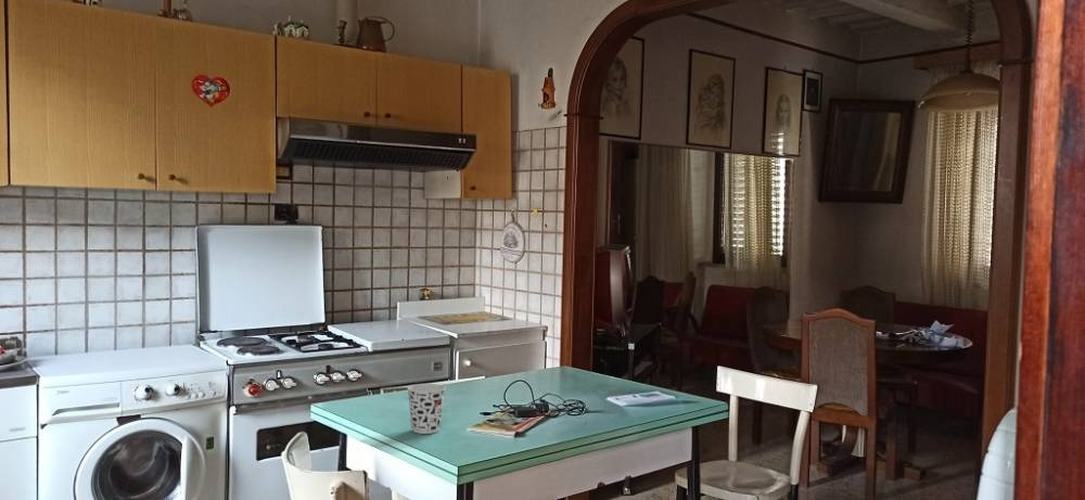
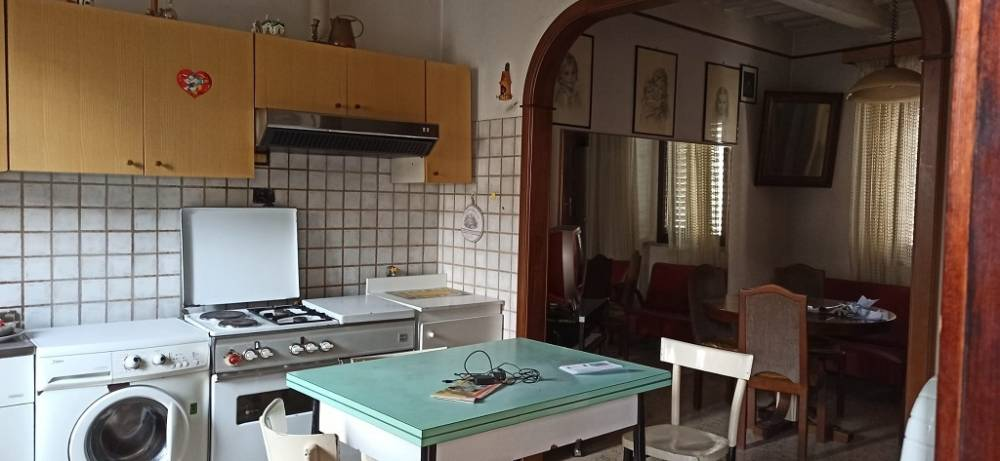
- cup [406,383,447,435]
